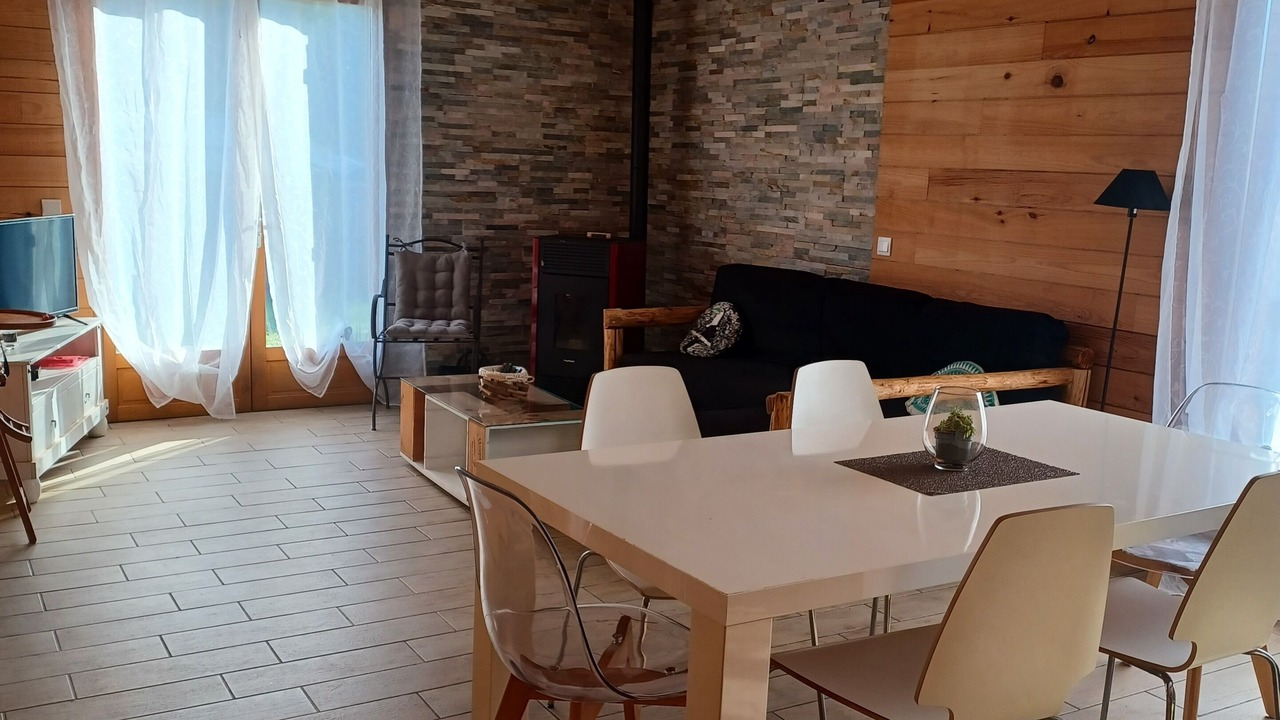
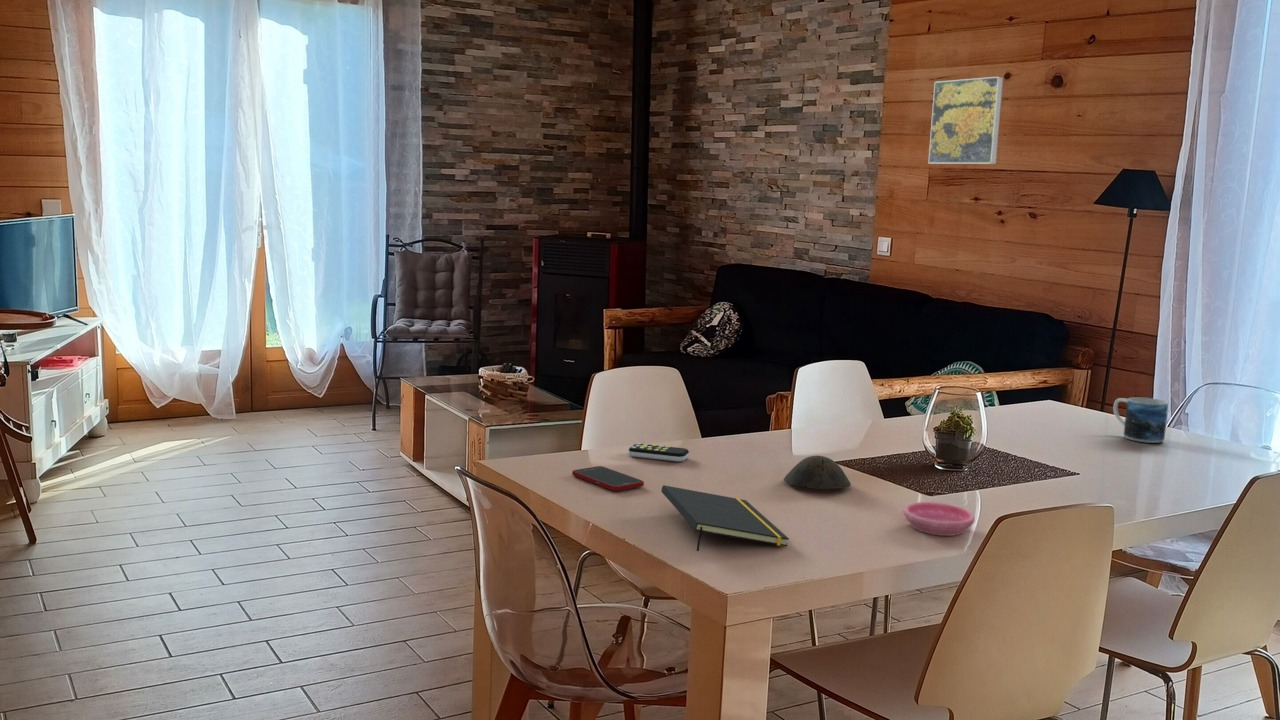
+ mug [1112,396,1169,444]
+ remote control [628,442,690,463]
+ notepad [660,484,790,552]
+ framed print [927,76,1005,165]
+ cell phone [571,465,645,492]
+ saucer [902,501,976,537]
+ bowl [783,454,852,490]
